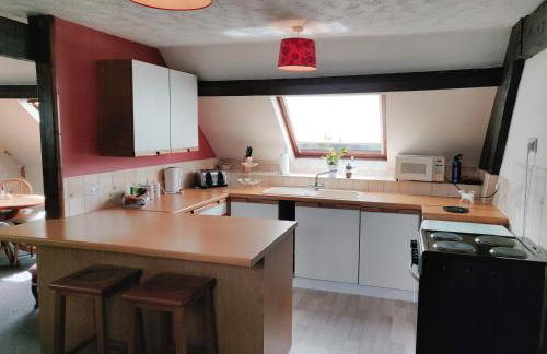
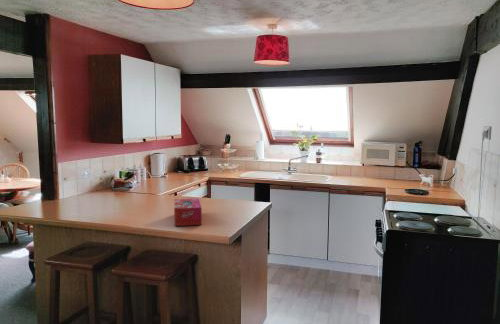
+ tissue box [173,197,203,227]
